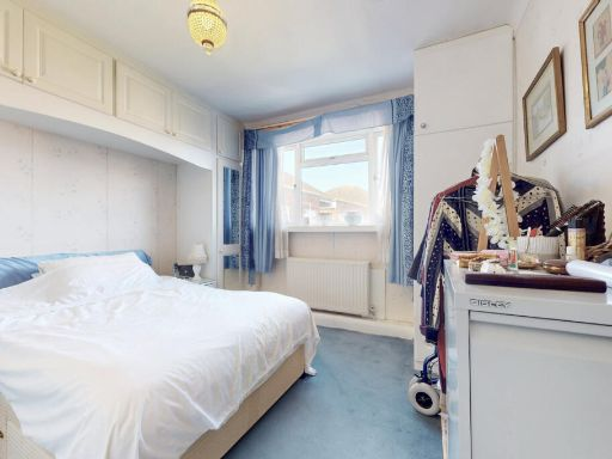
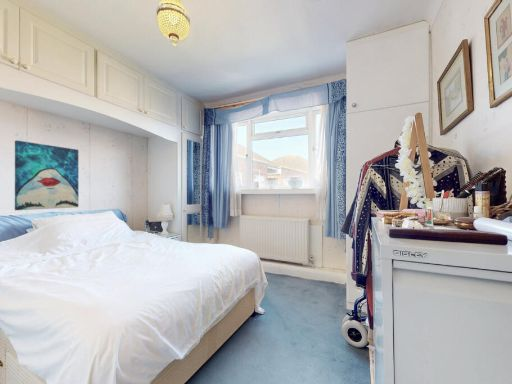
+ wall art [14,140,79,211]
